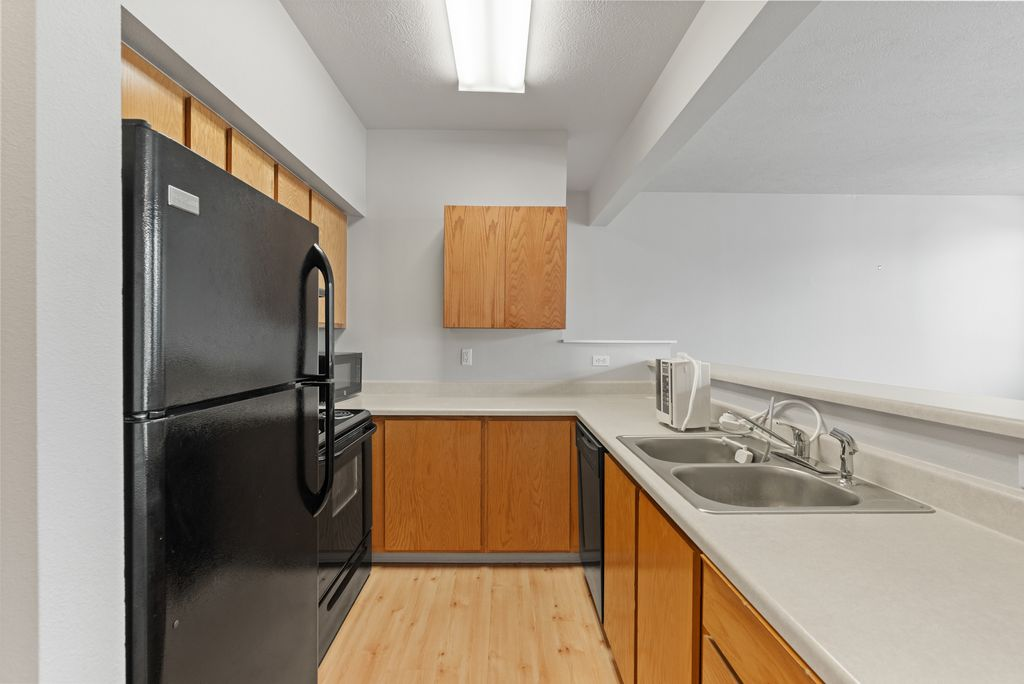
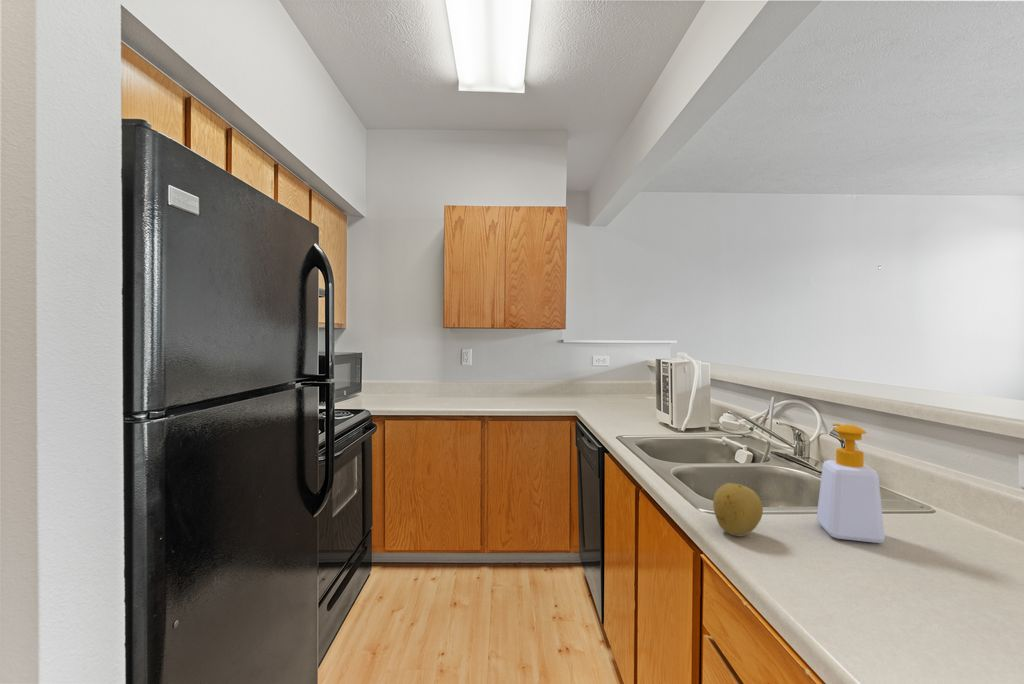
+ fruit [712,482,764,537]
+ soap bottle [815,423,886,544]
